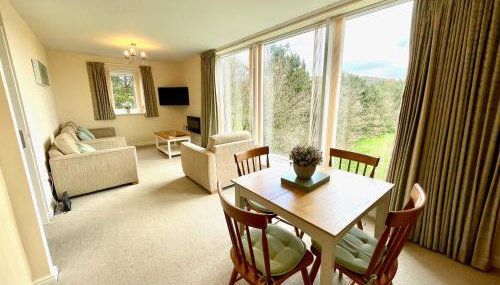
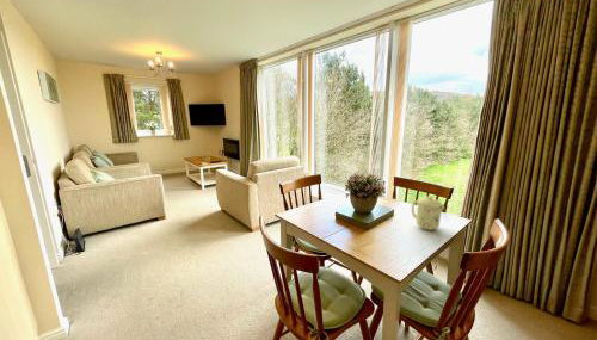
+ mug [411,194,445,231]
